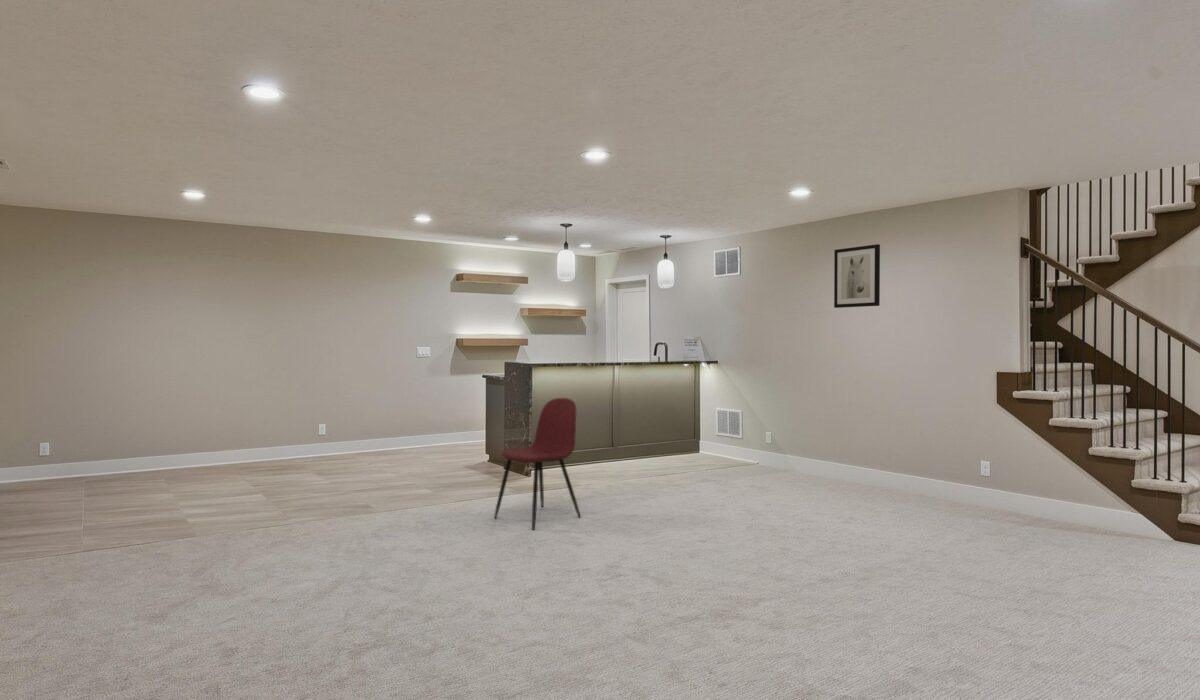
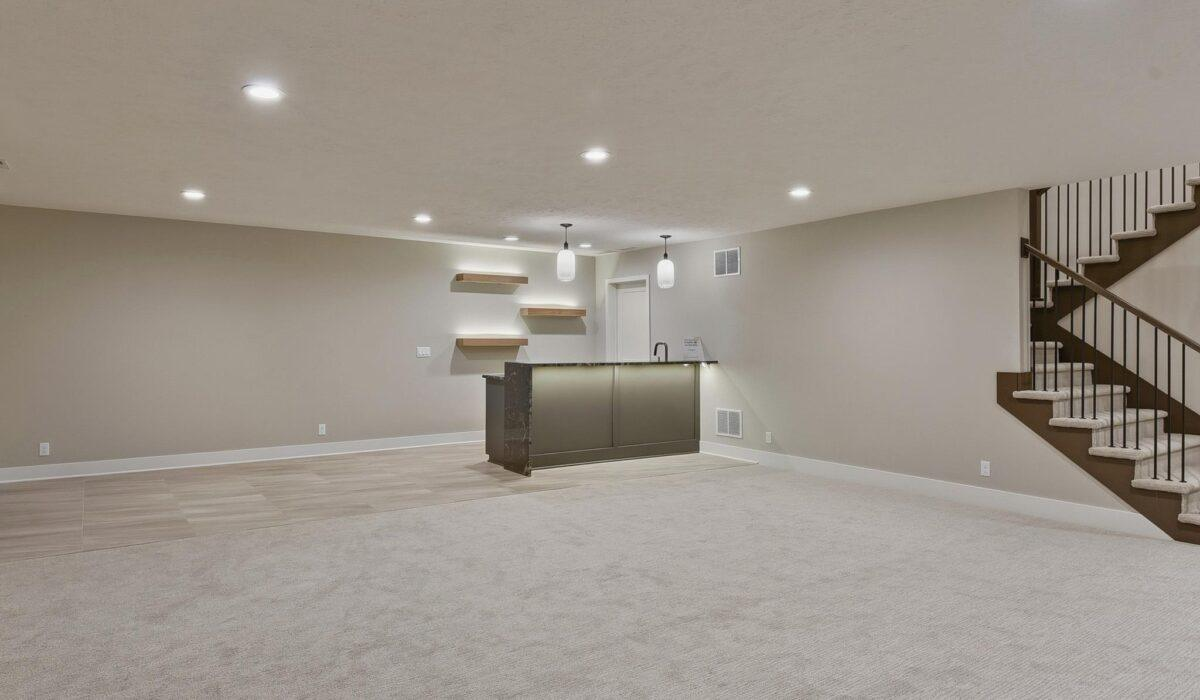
- wall art [833,243,881,309]
- dining chair [493,397,582,531]
